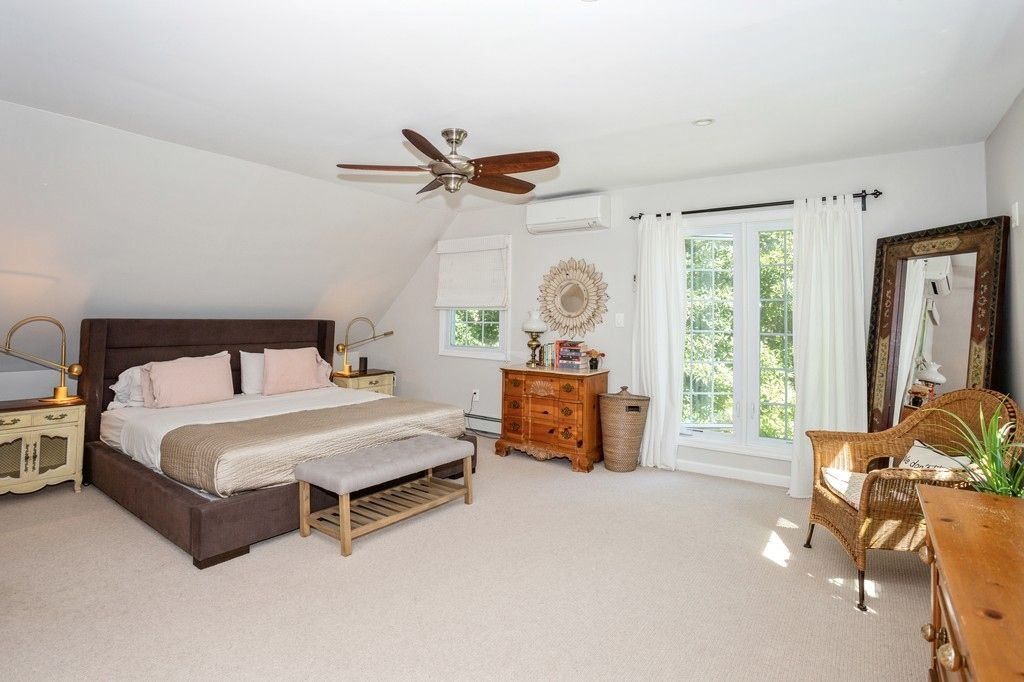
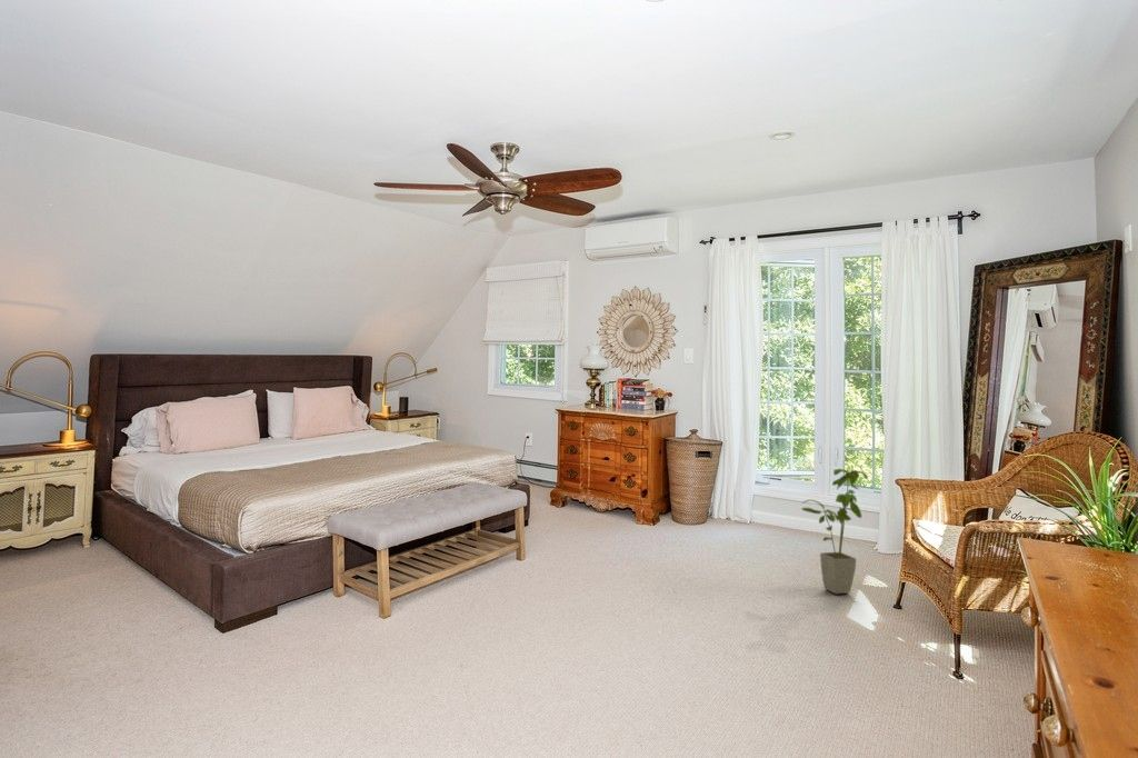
+ house plant [800,468,868,595]
